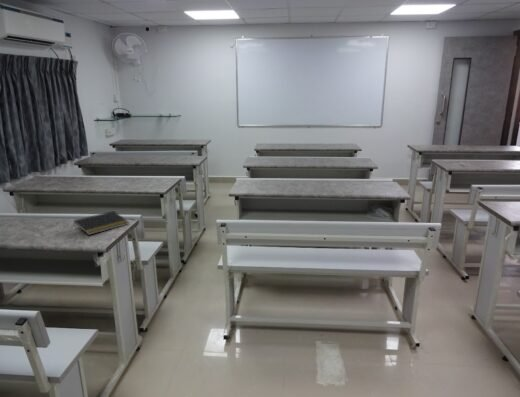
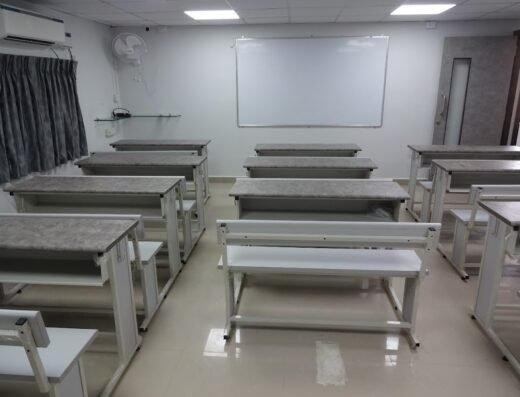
- notepad [73,210,130,236]
